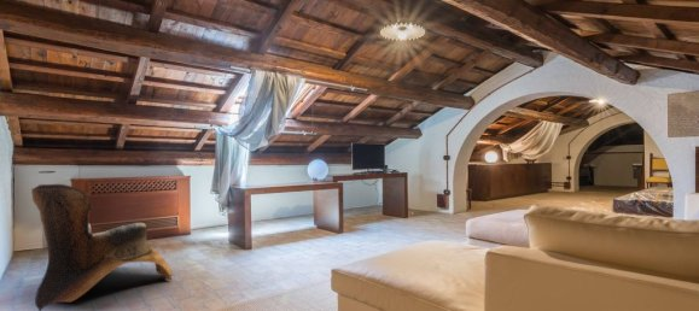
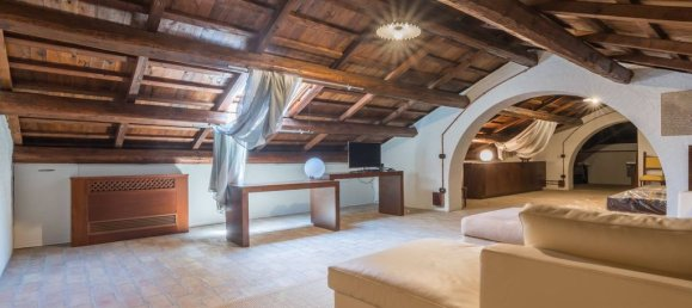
- armchair [30,183,174,311]
